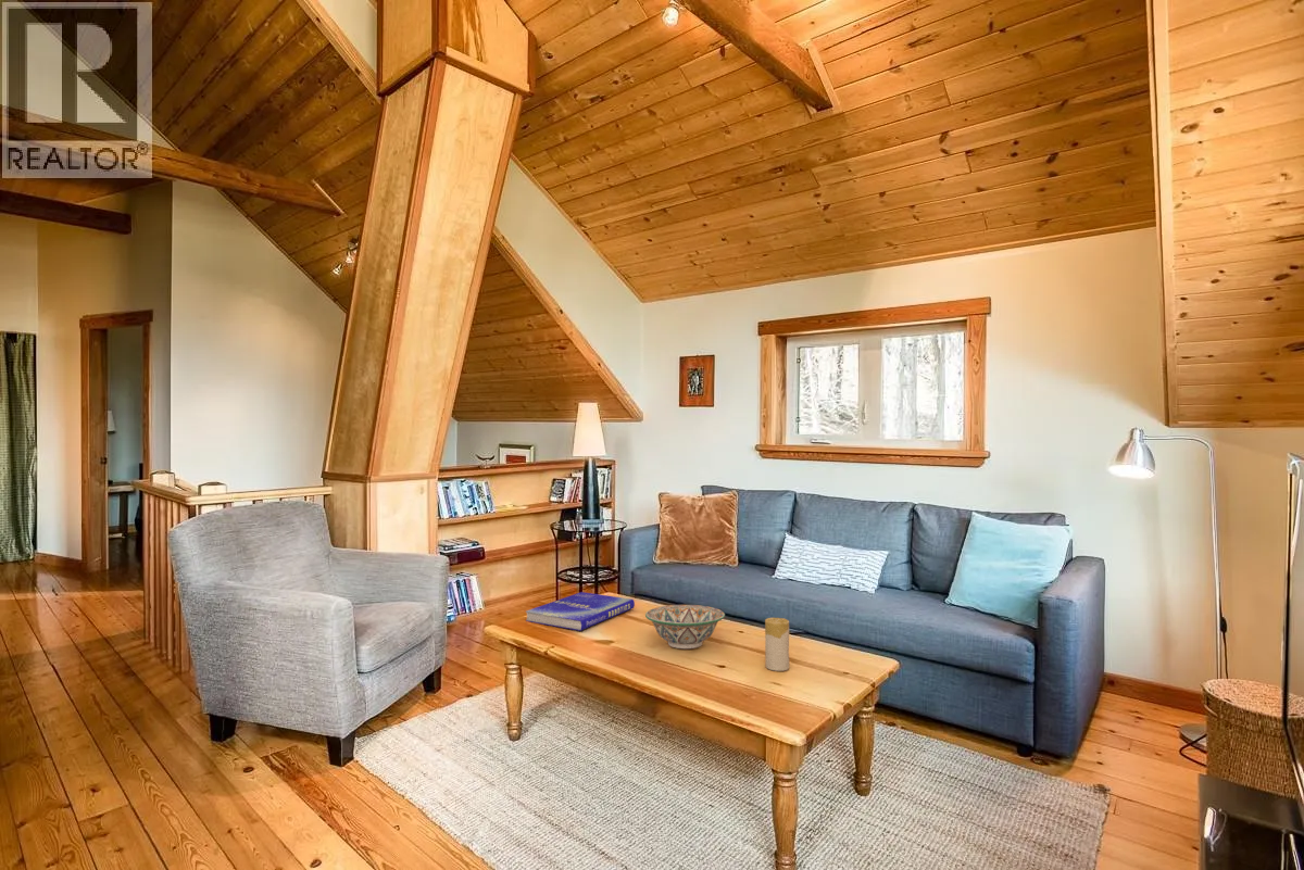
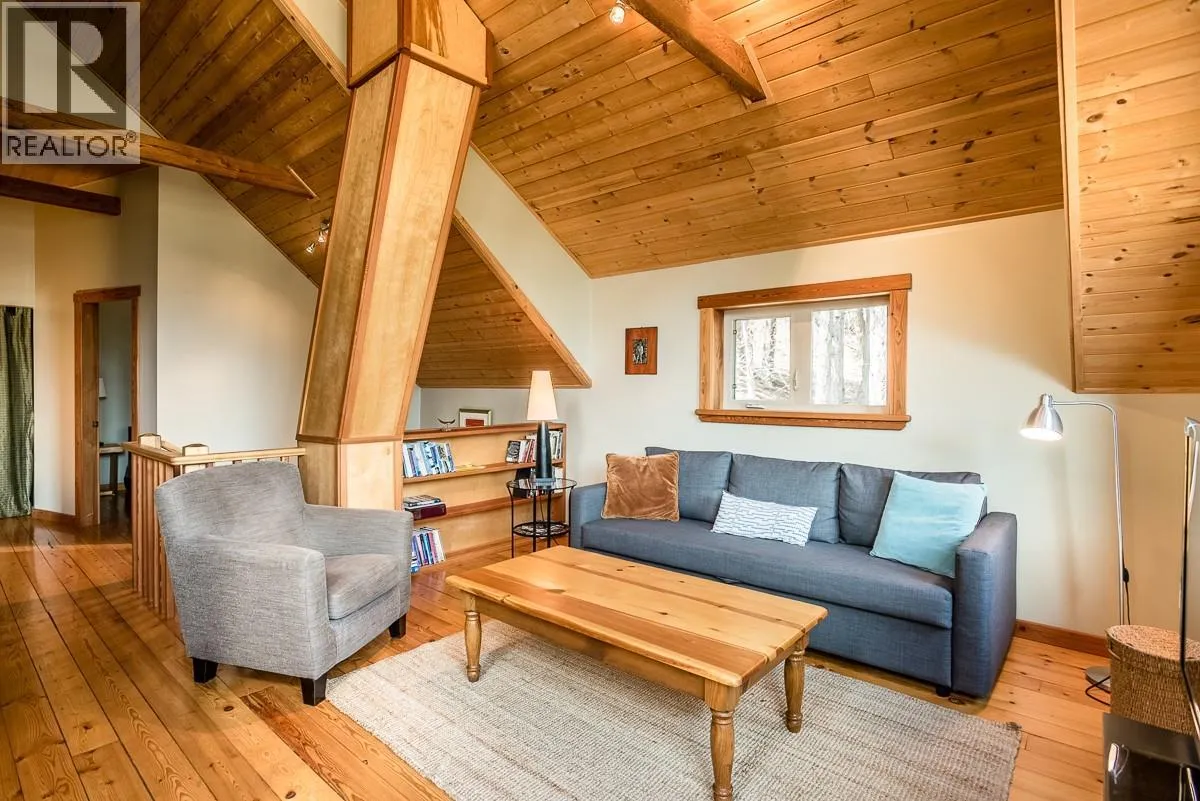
- book [525,591,636,632]
- decorative bowl [644,604,726,650]
- candle [764,617,790,672]
